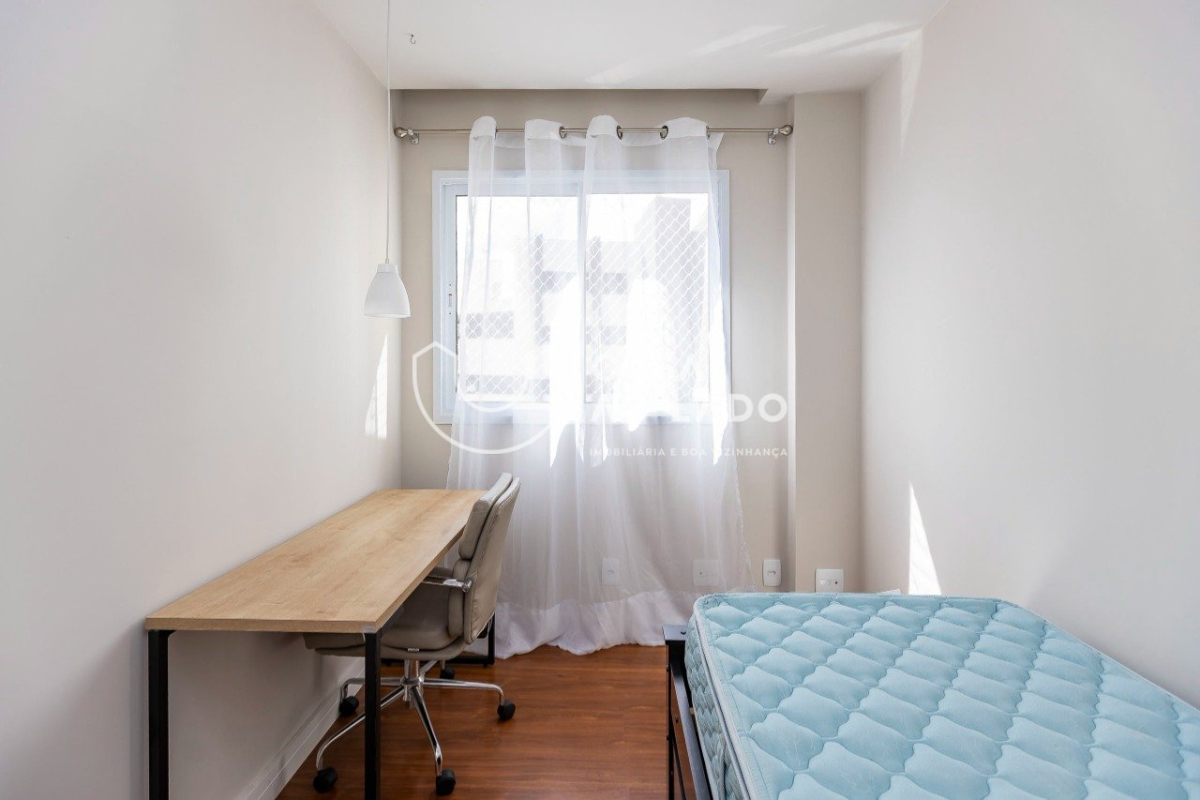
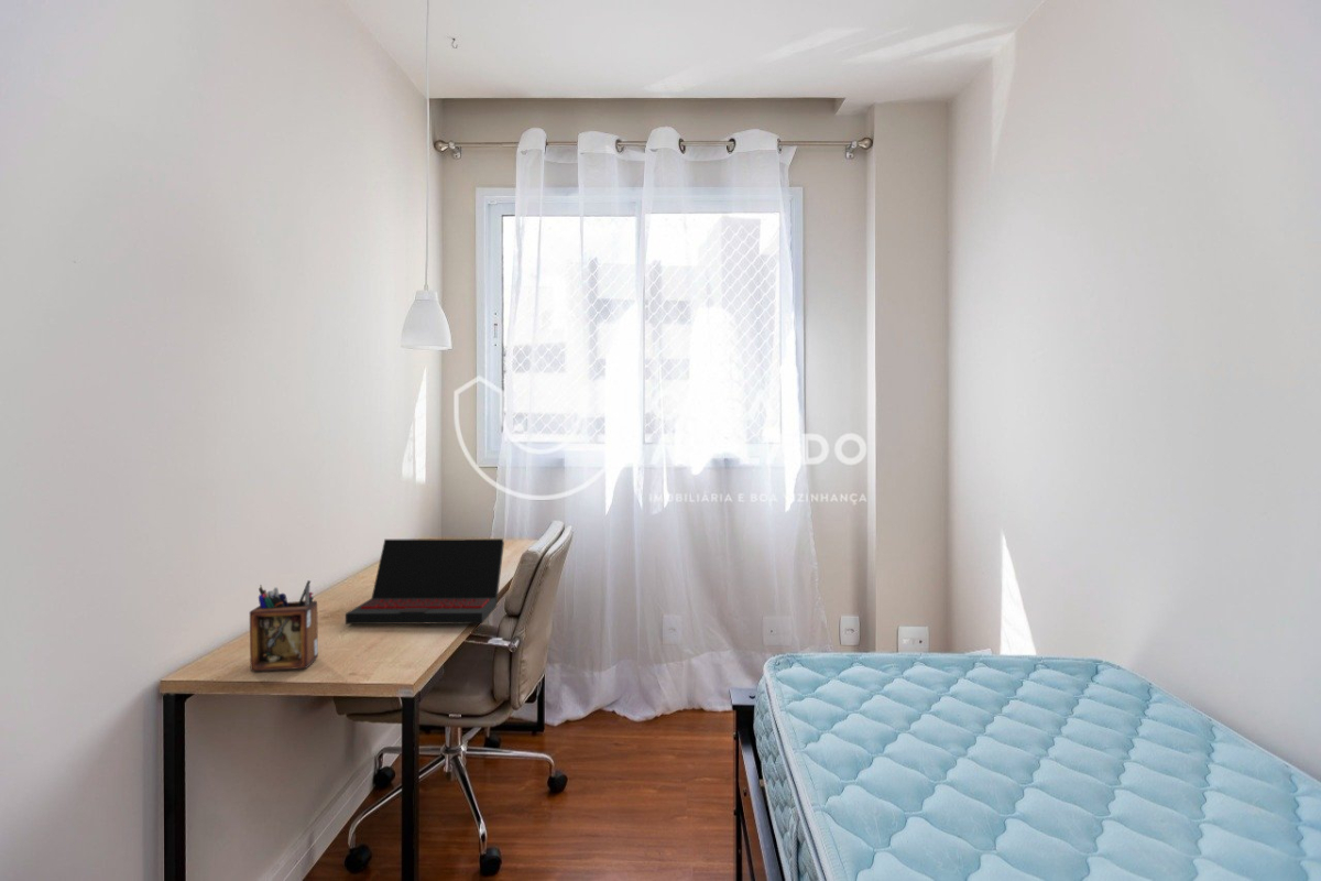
+ desk organizer [249,579,319,672]
+ laptop [345,537,505,626]
